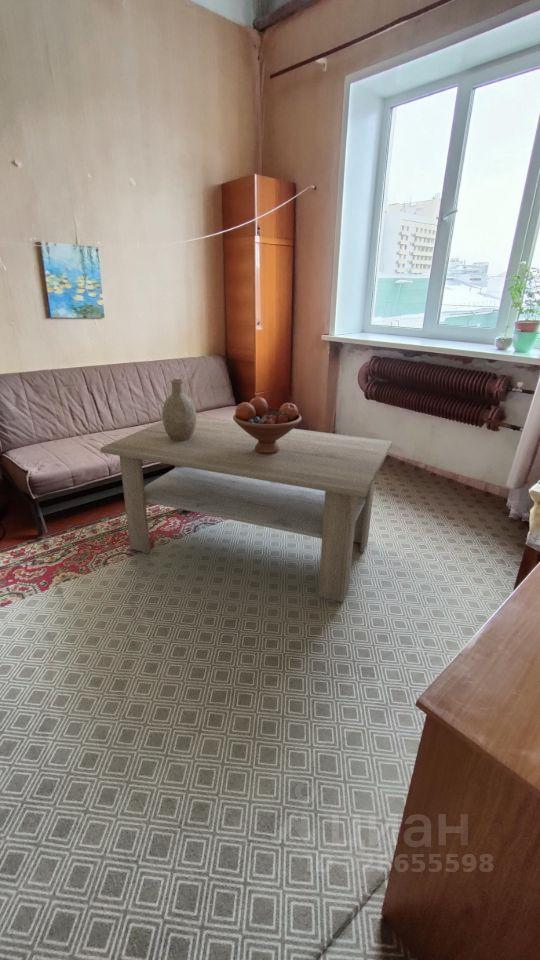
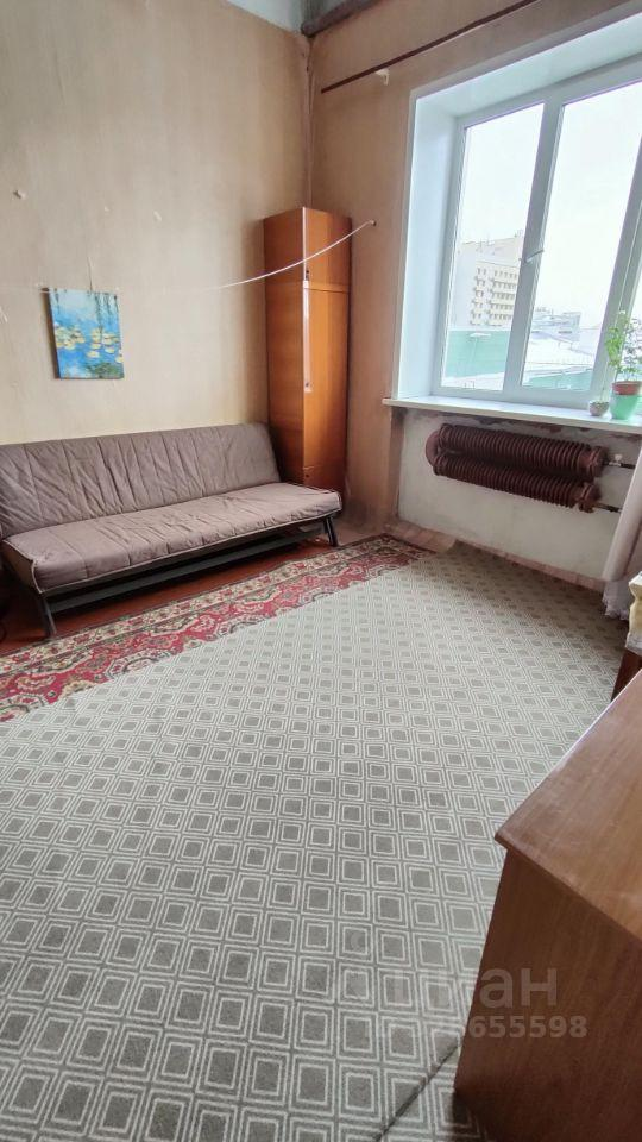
- coffee table [100,415,393,603]
- fruit bowl [232,396,303,454]
- decorative vase [161,378,197,441]
